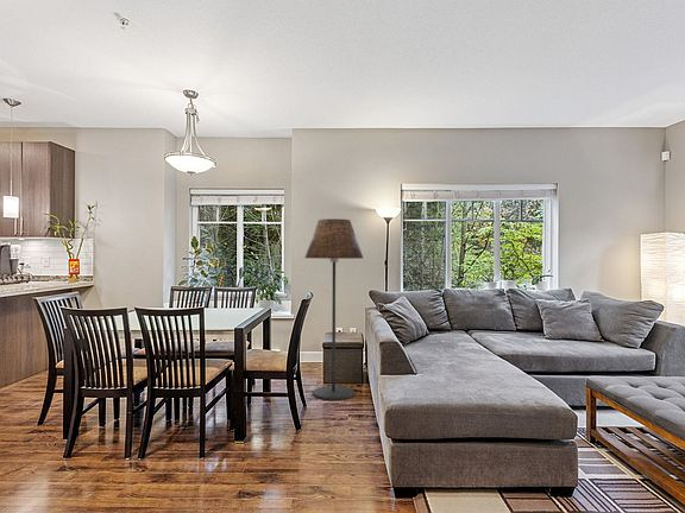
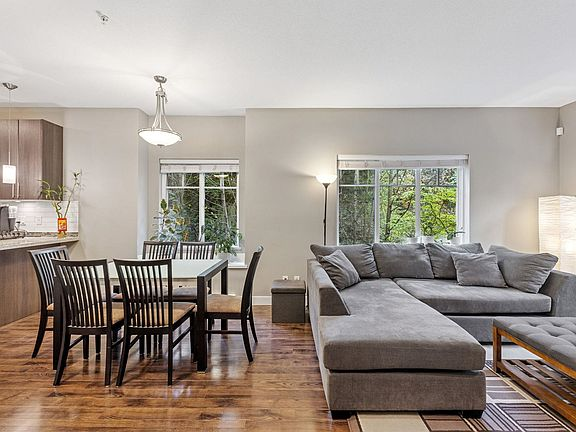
- floor lamp [304,217,364,401]
